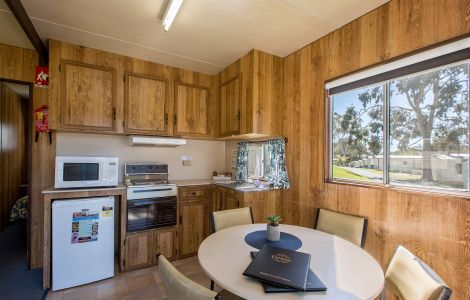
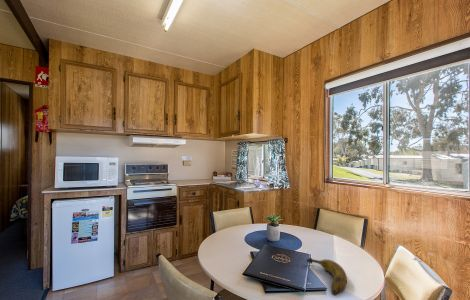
+ banana [306,256,348,297]
